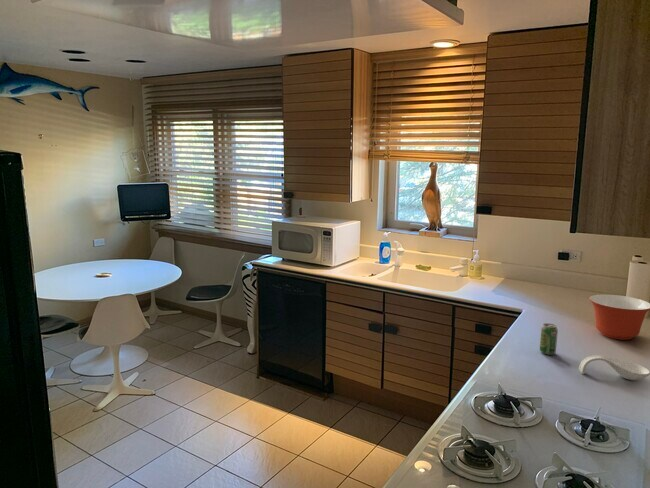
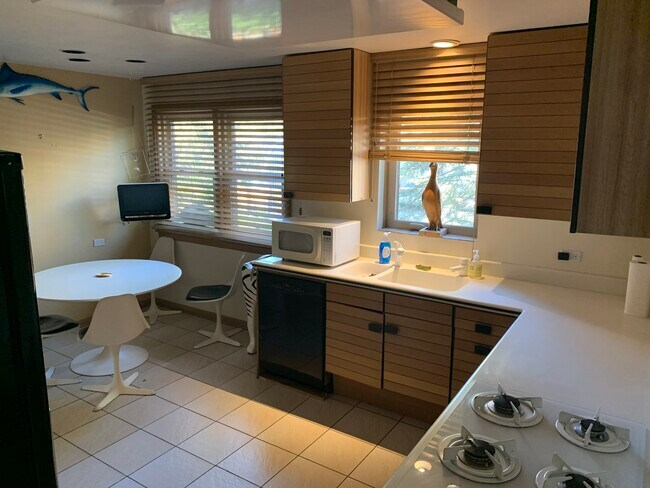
- beverage can [539,322,559,356]
- spoon rest [578,354,650,381]
- mixing bowl [588,294,650,341]
